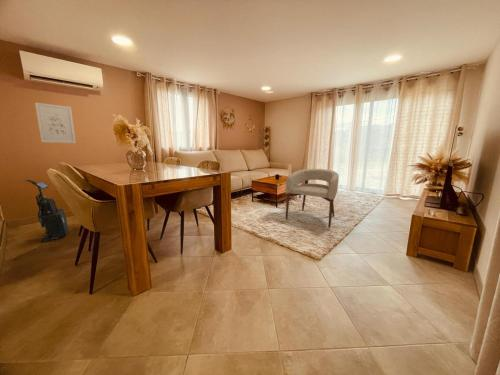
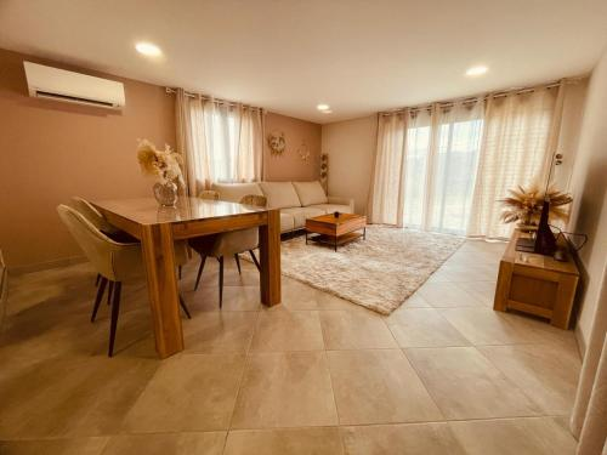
- armchair [284,168,340,229]
- wall art [34,102,77,144]
- vacuum cleaner [25,179,69,243]
